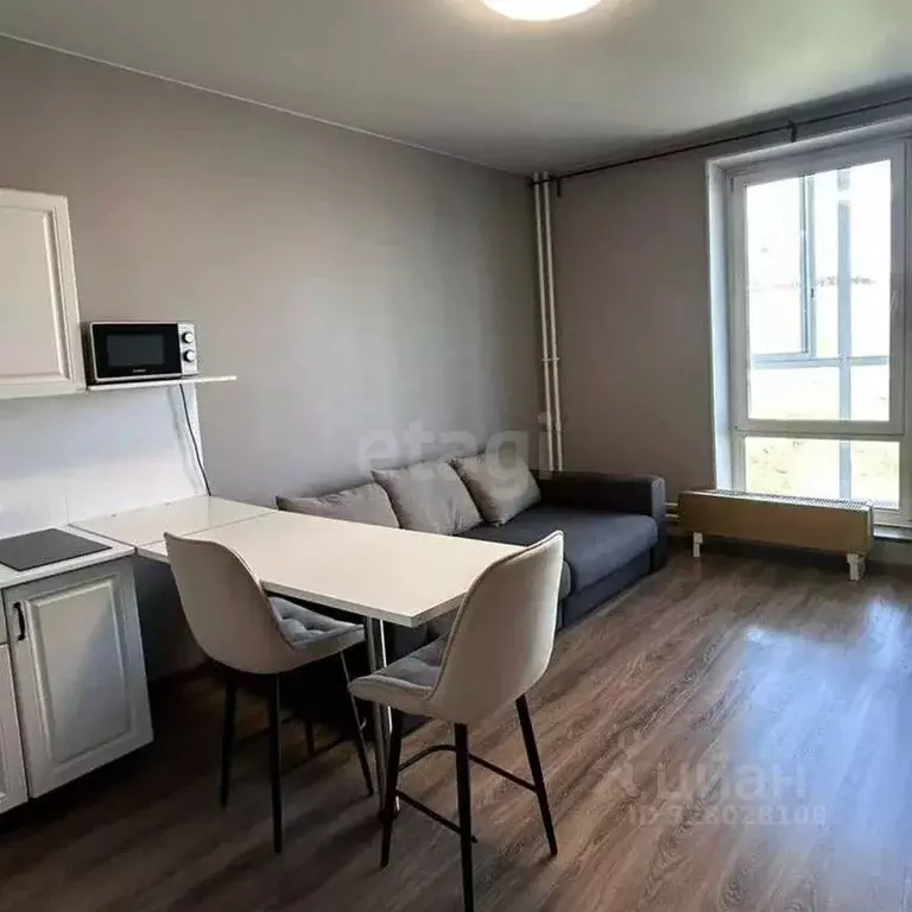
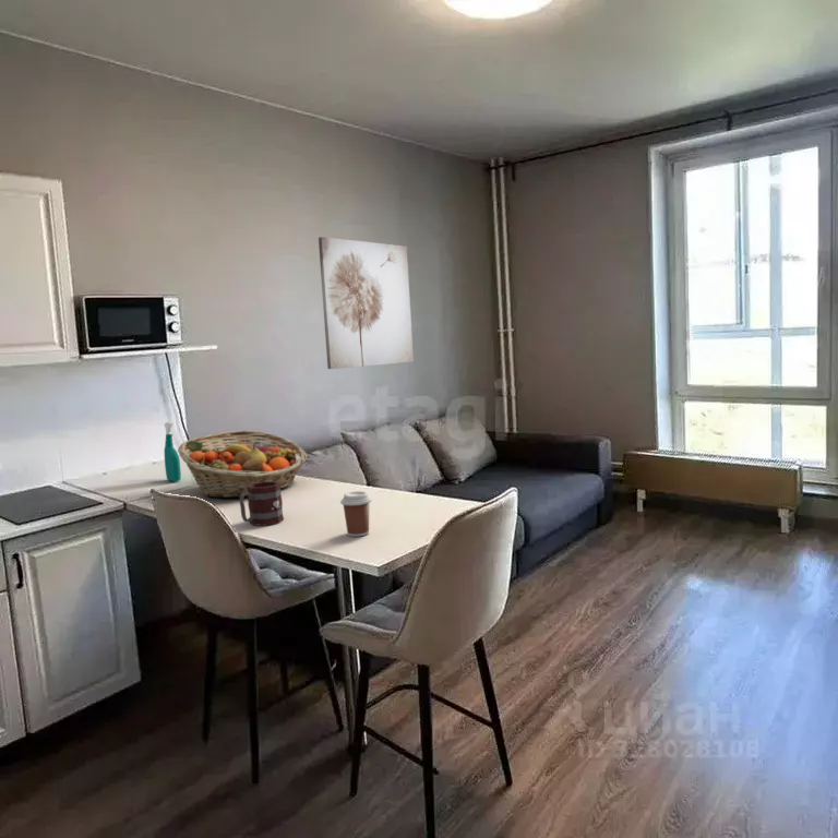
+ spray bottle [163,421,182,482]
+ fruit basket [177,430,308,499]
+ coffee cup [339,490,372,538]
+ wall art [318,236,415,370]
+ mug [238,481,285,526]
